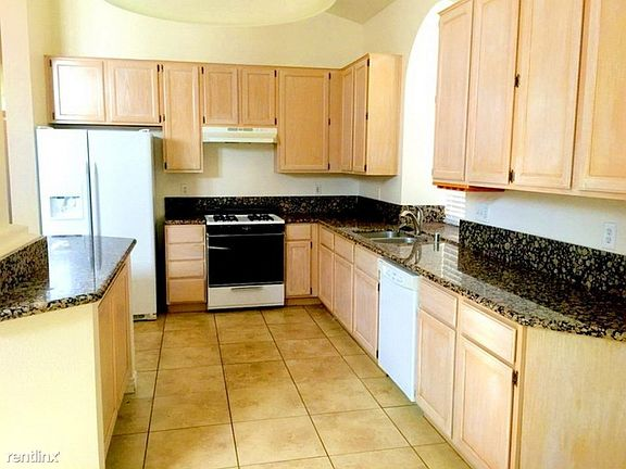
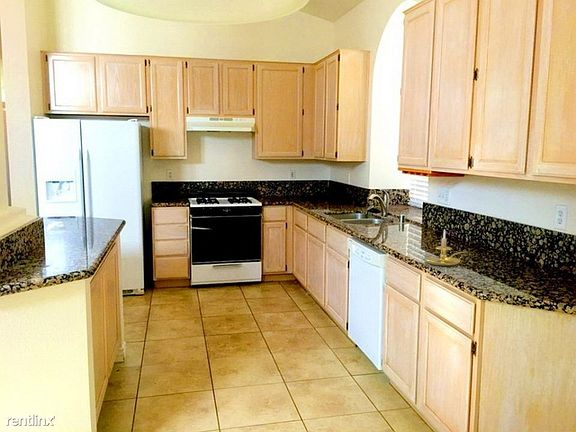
+ candle holder [425,229,466,267]
